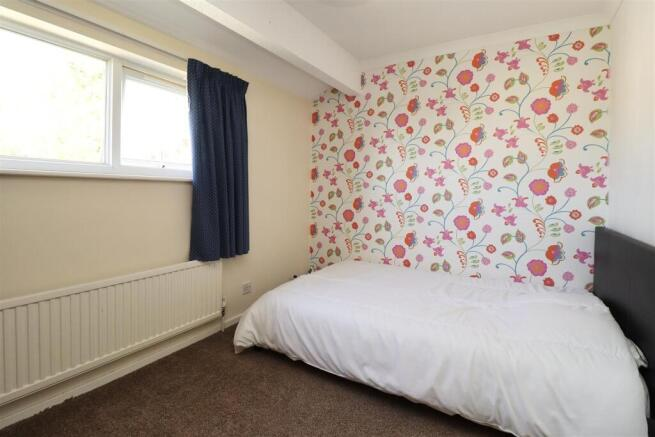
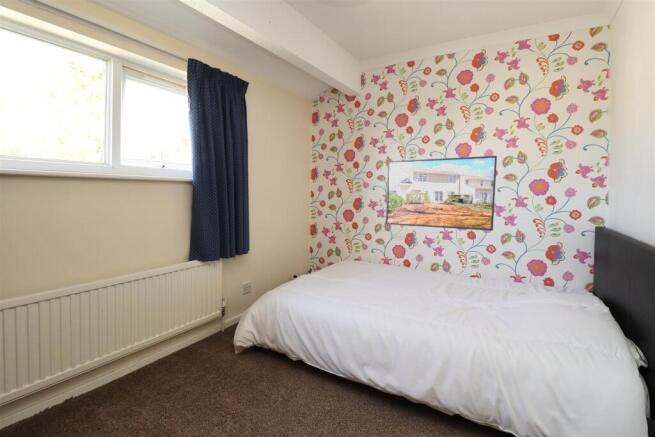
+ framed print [385,155,498,232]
